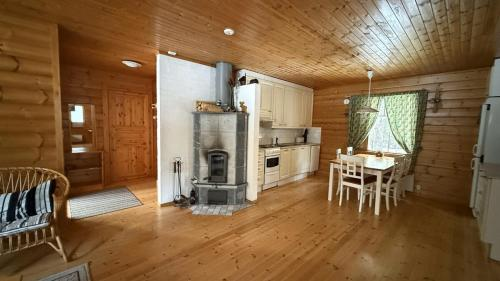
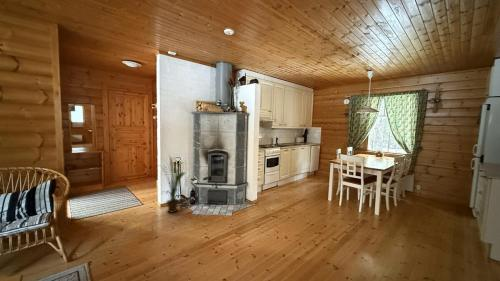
+ house plant [157,154,188,214]
